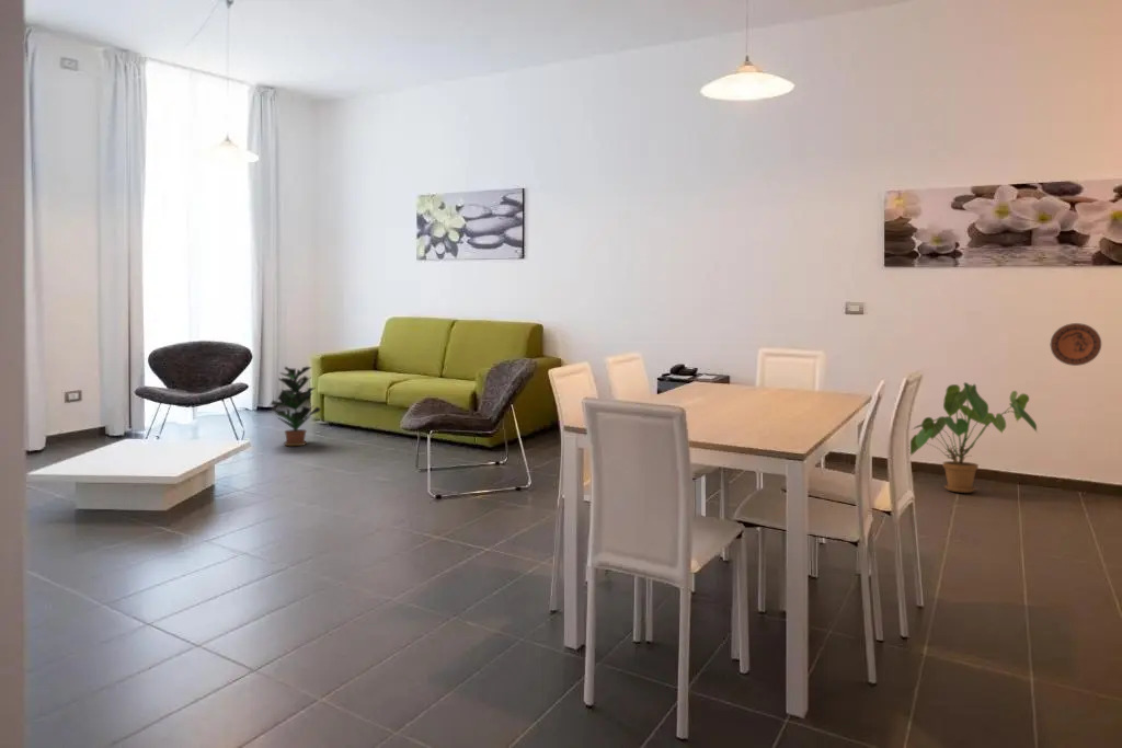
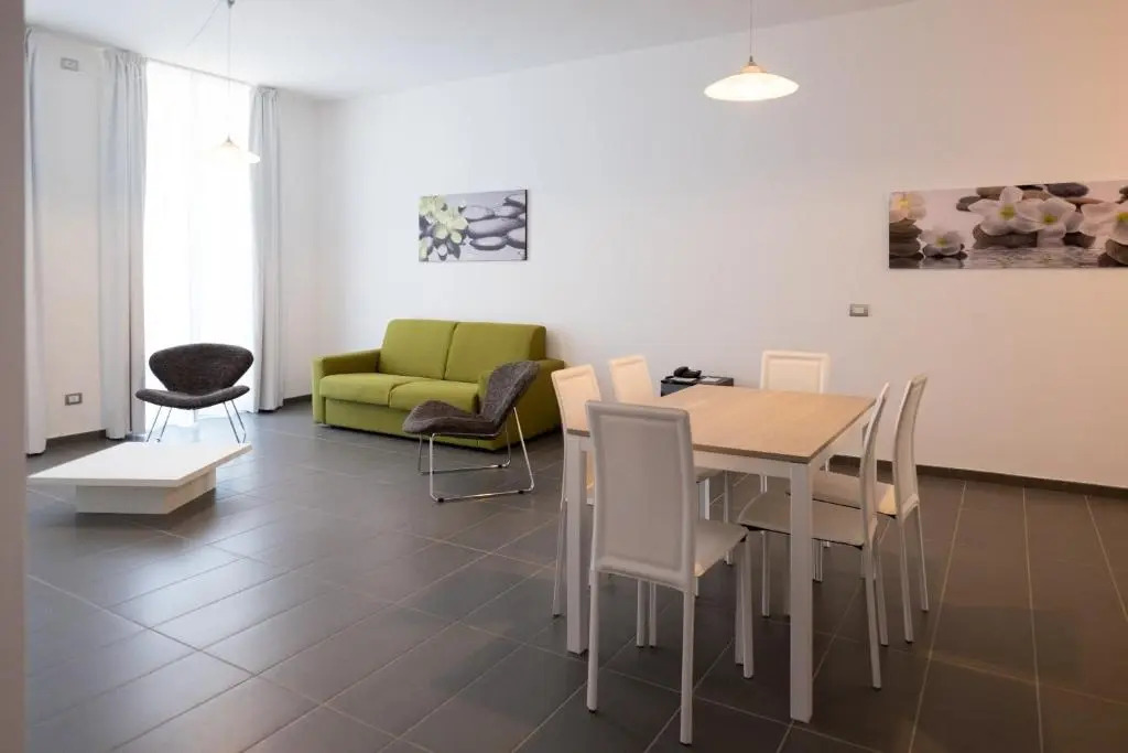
- potted plant [270,366,322,447]
- decorative plate [1050,322,1102,367]
- house plant [909,381,1039,494]
